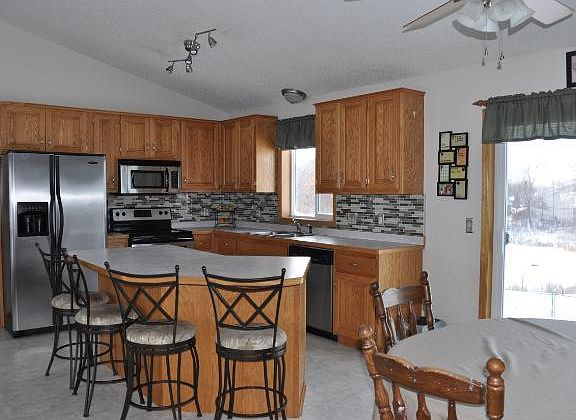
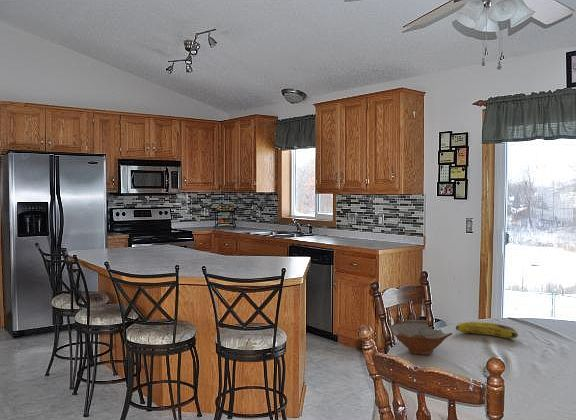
+ fruit [455,321,519,339]
+ bowl [389,319,453,355]
